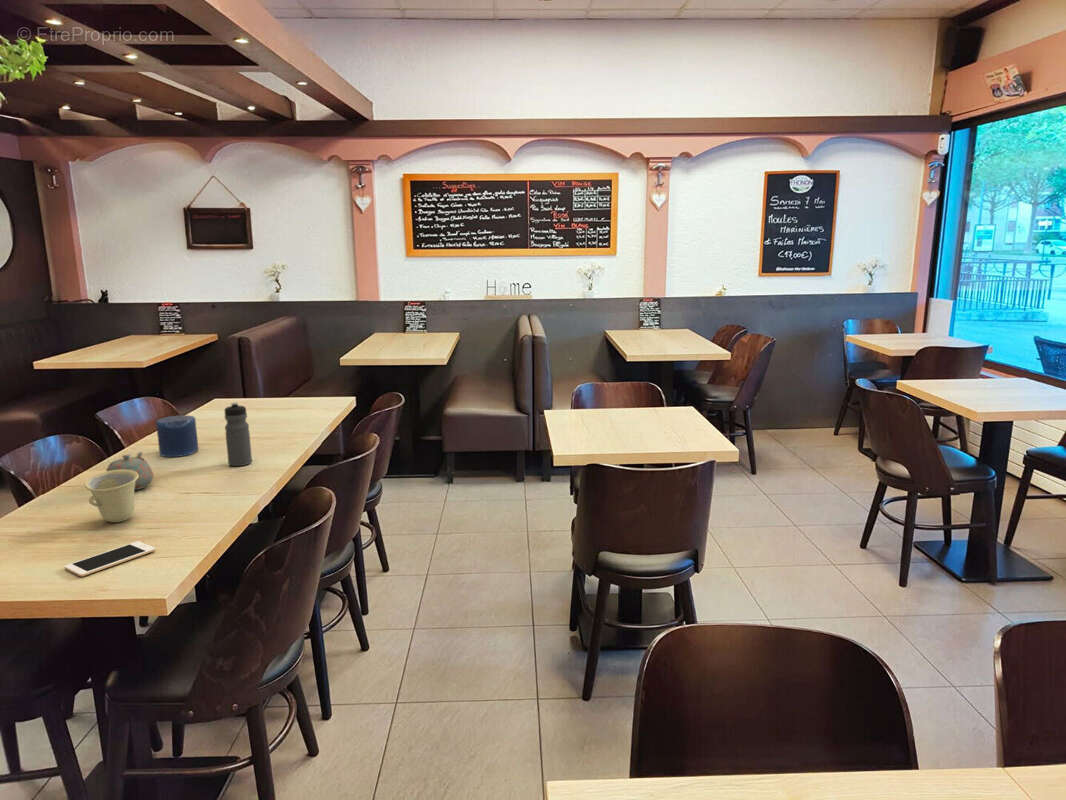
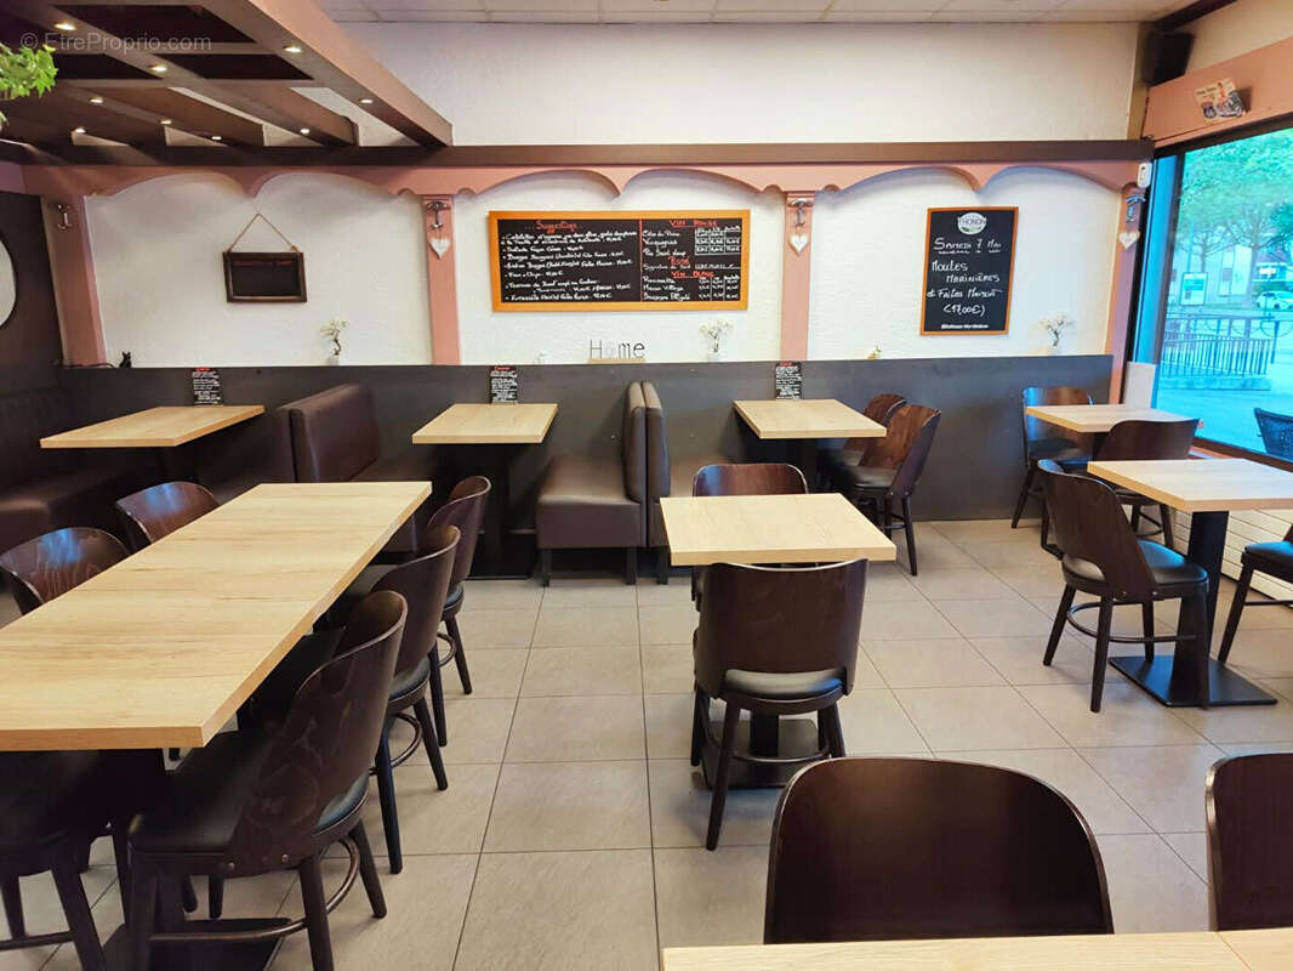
- water bottle [223,401,253,467]
- cup [84,469,139,523]
- teapot [105,451,155,491]
- cell phone [64,541,156,577]
- candle [155,414,199,458]
